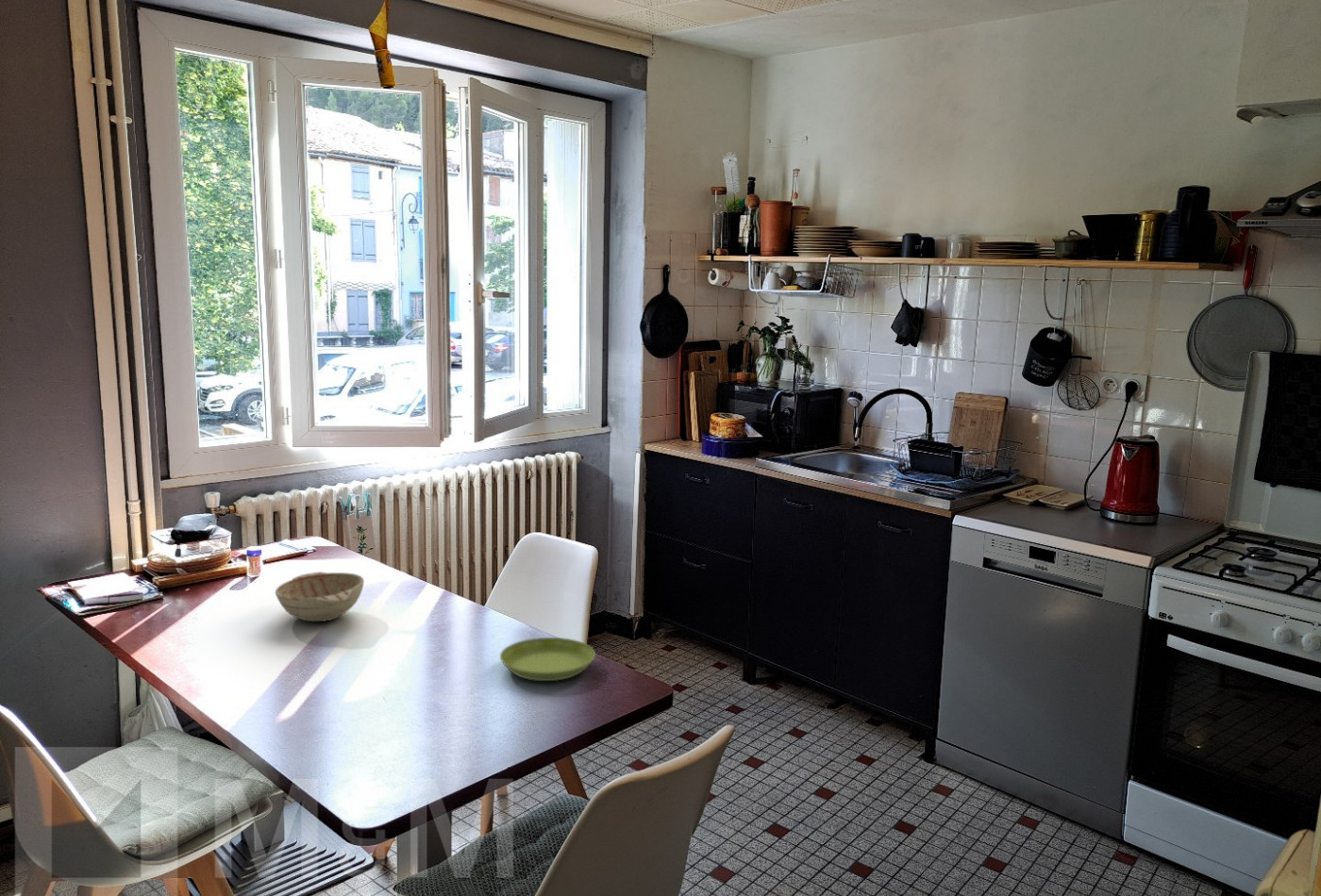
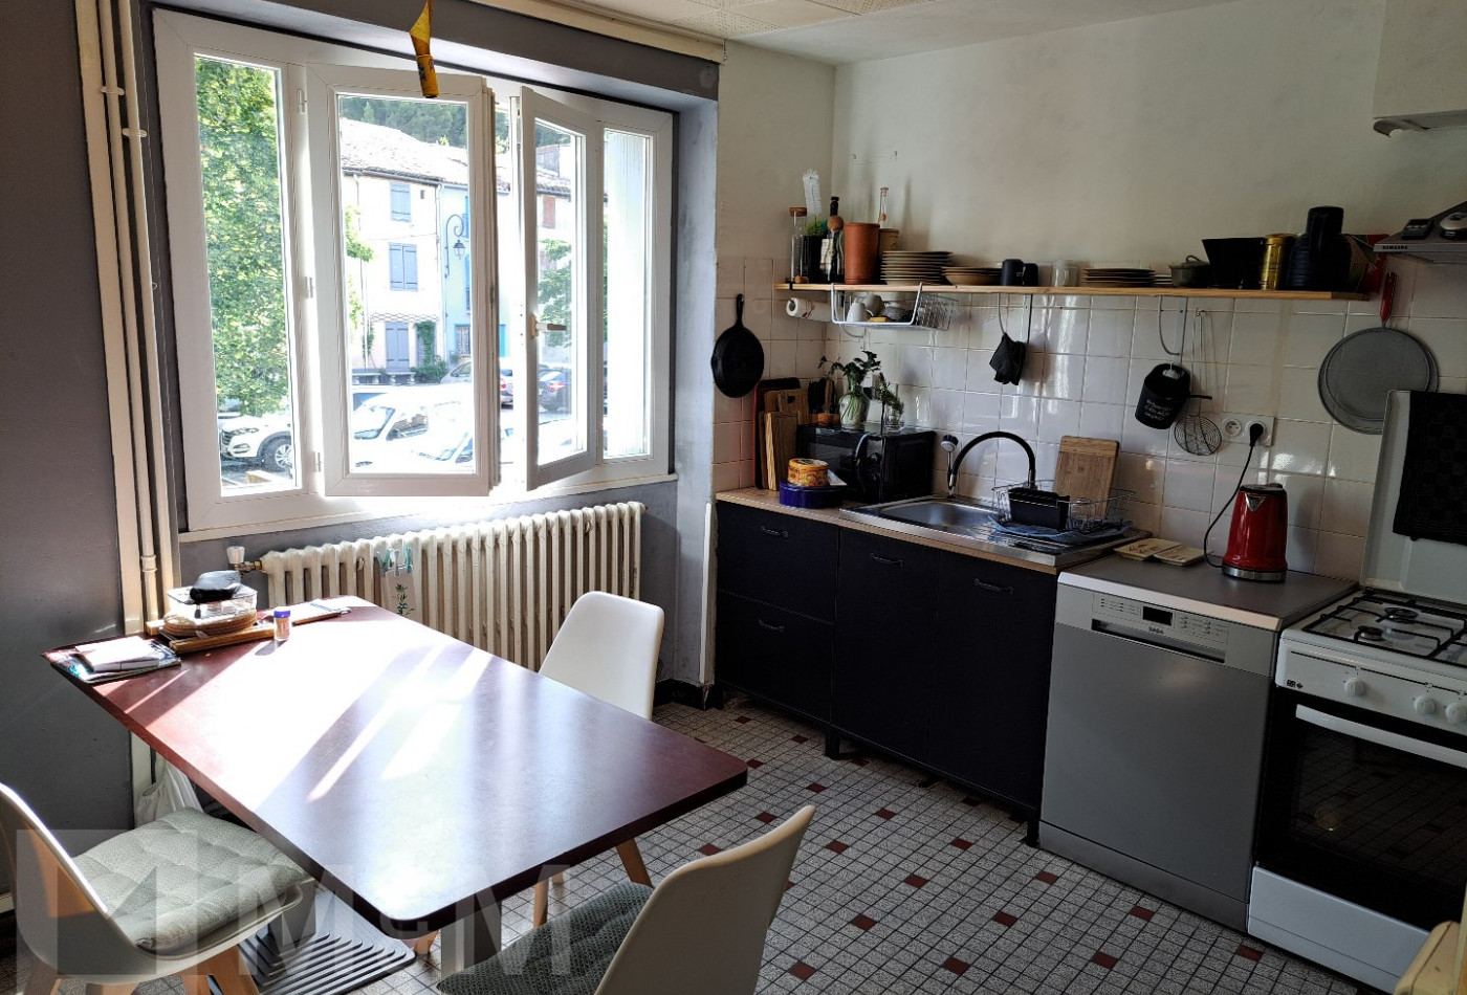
- decorative bowl [275,571,365,622]
- saucer [499,637,596,682]
